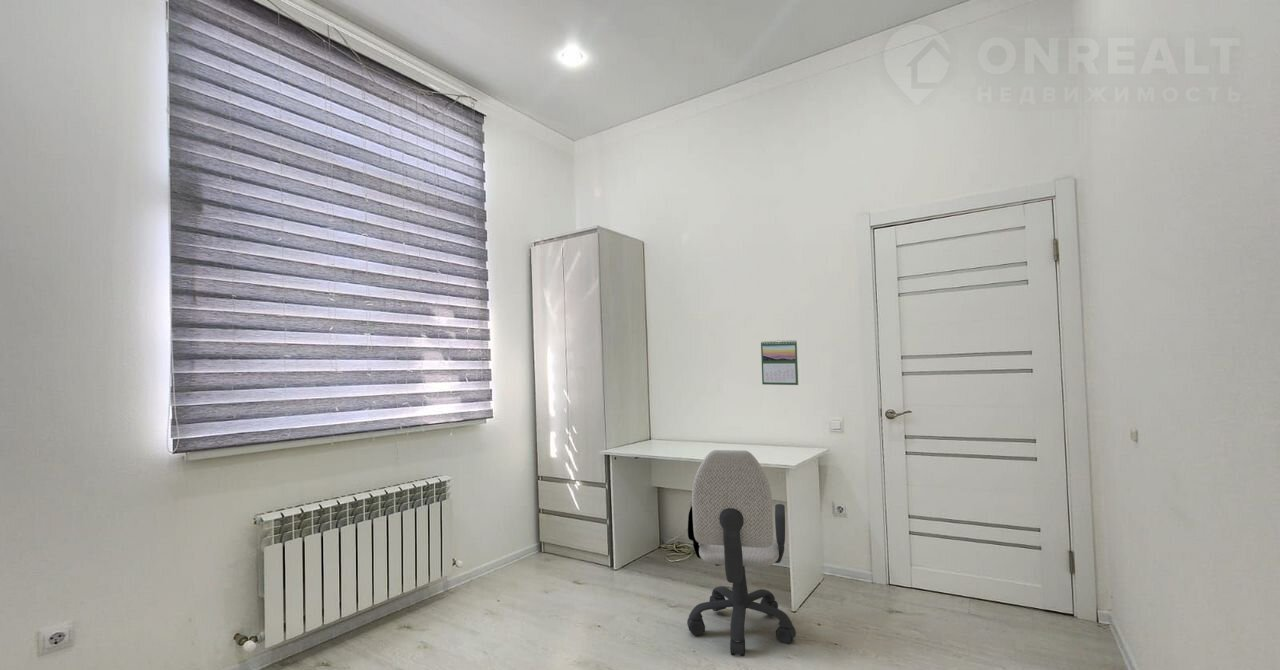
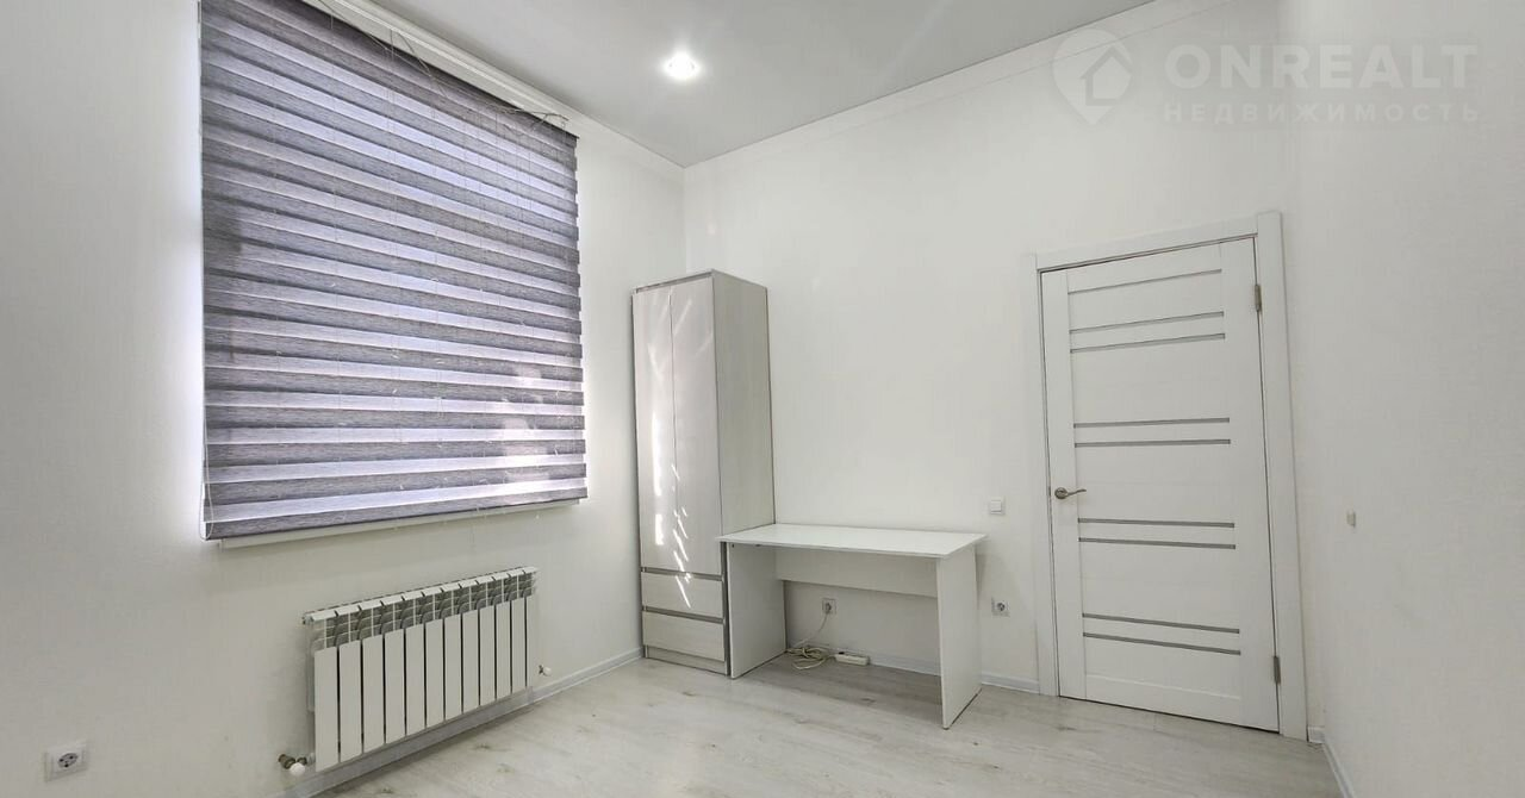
- calendar [760,339,799,386]
- office chair [686,449,797,657]
